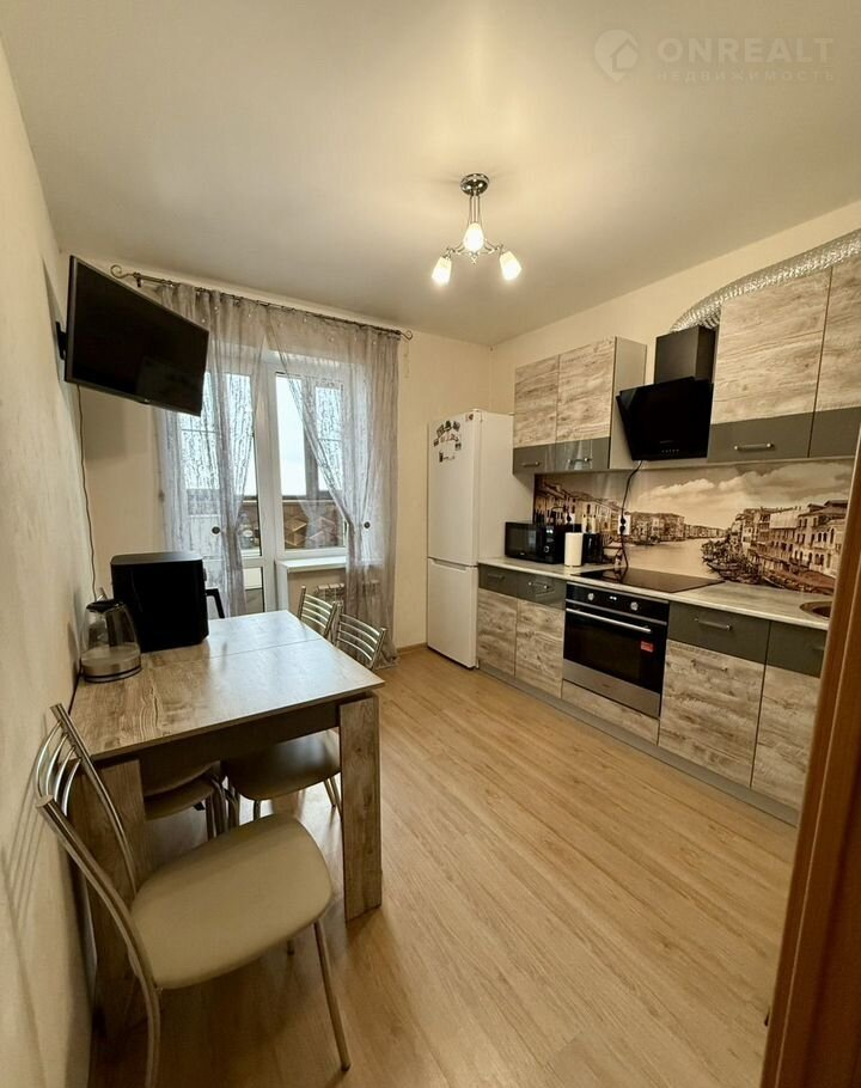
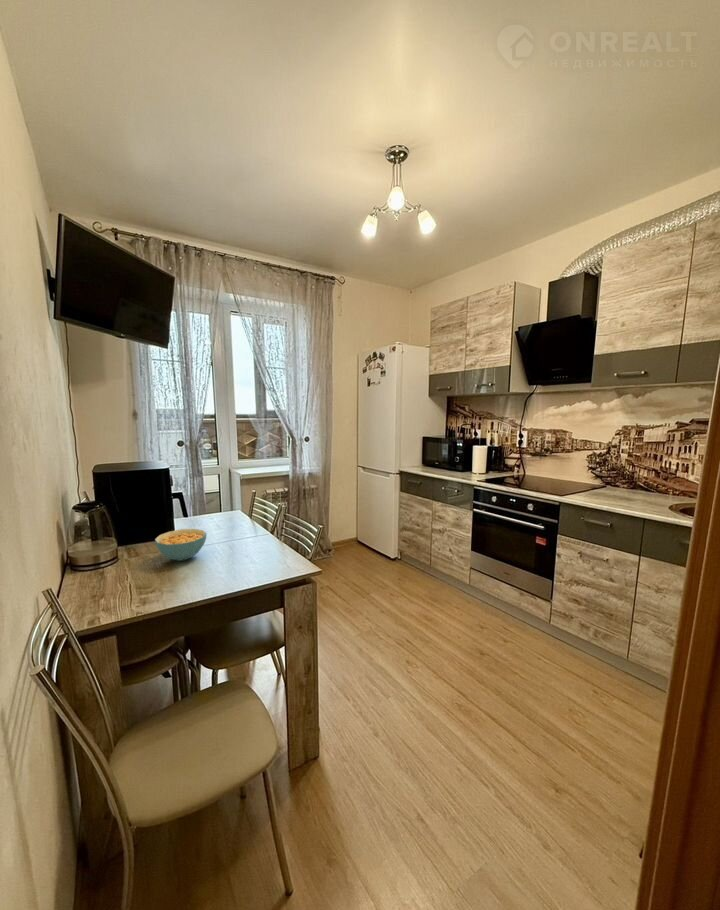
+ cereal bowl [154,528,208,562]
